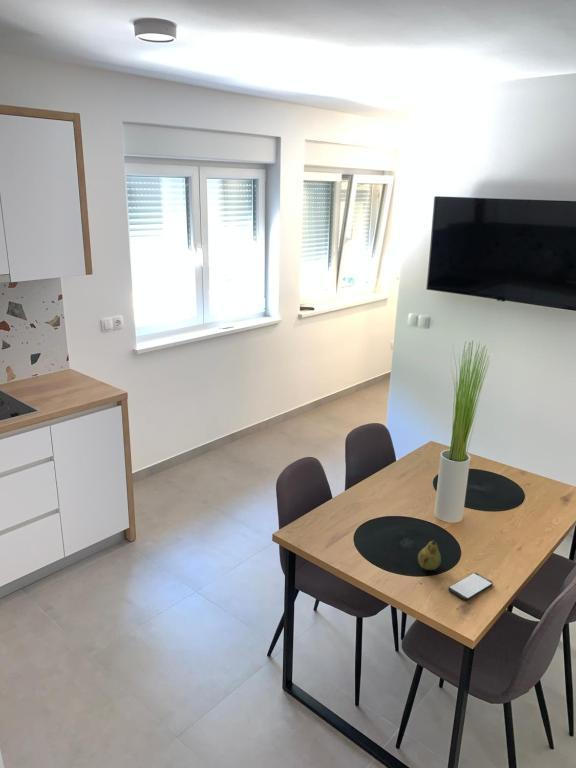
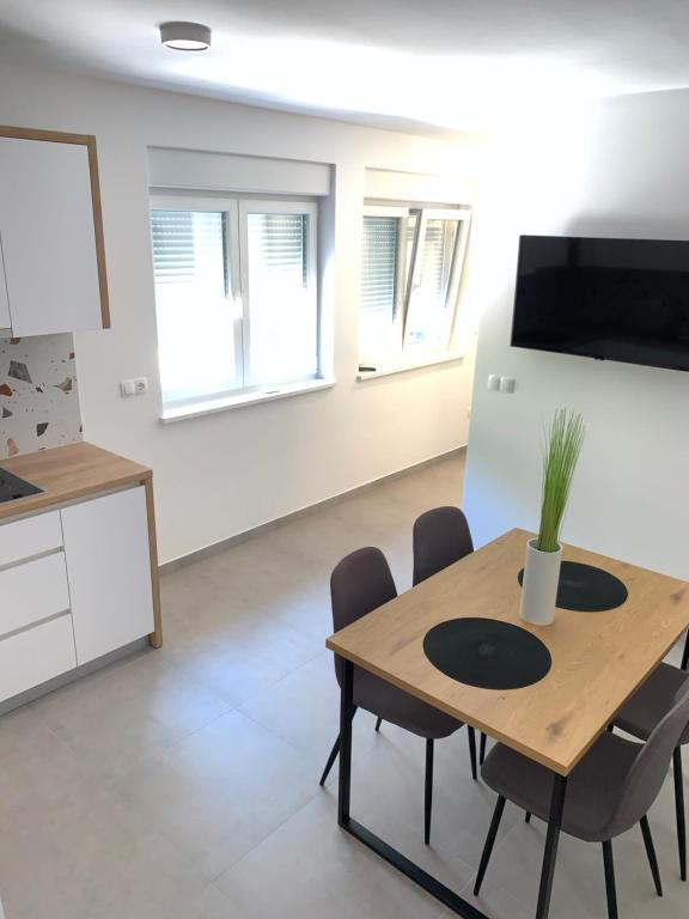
- smartphone [448,572,494,601]
- fruit [417,539,442,571]
